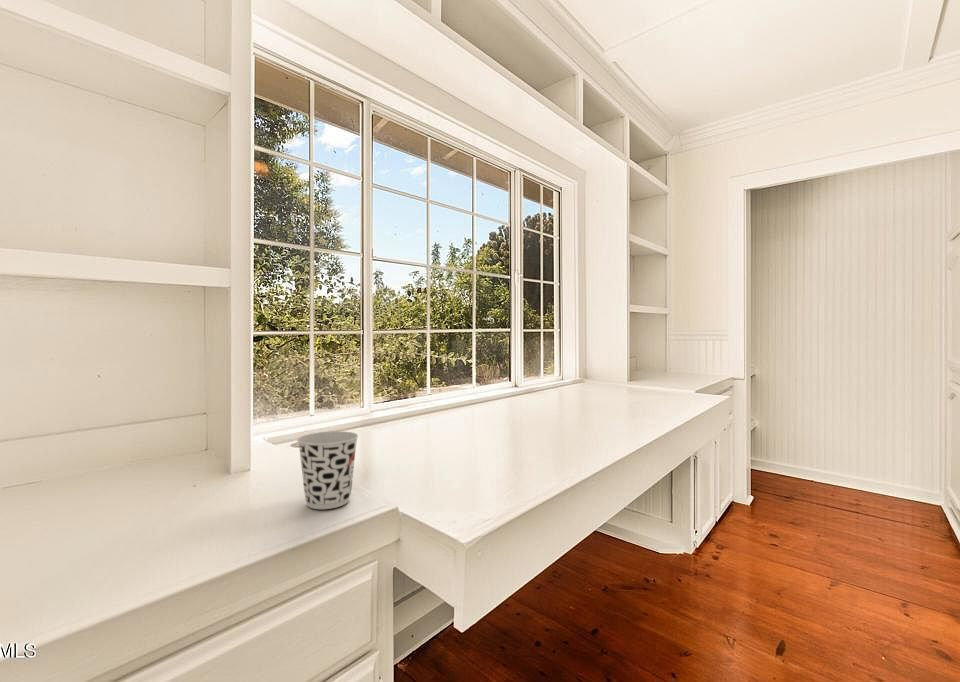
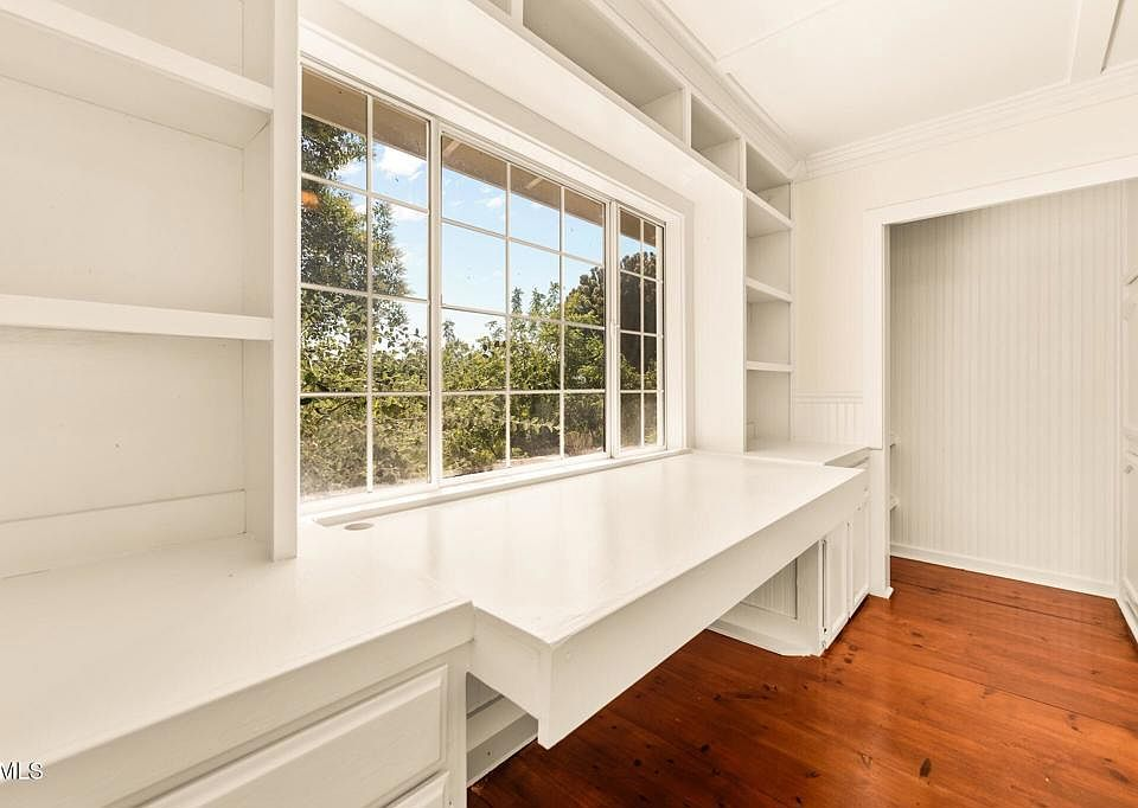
- cup [296,430,359,510]
